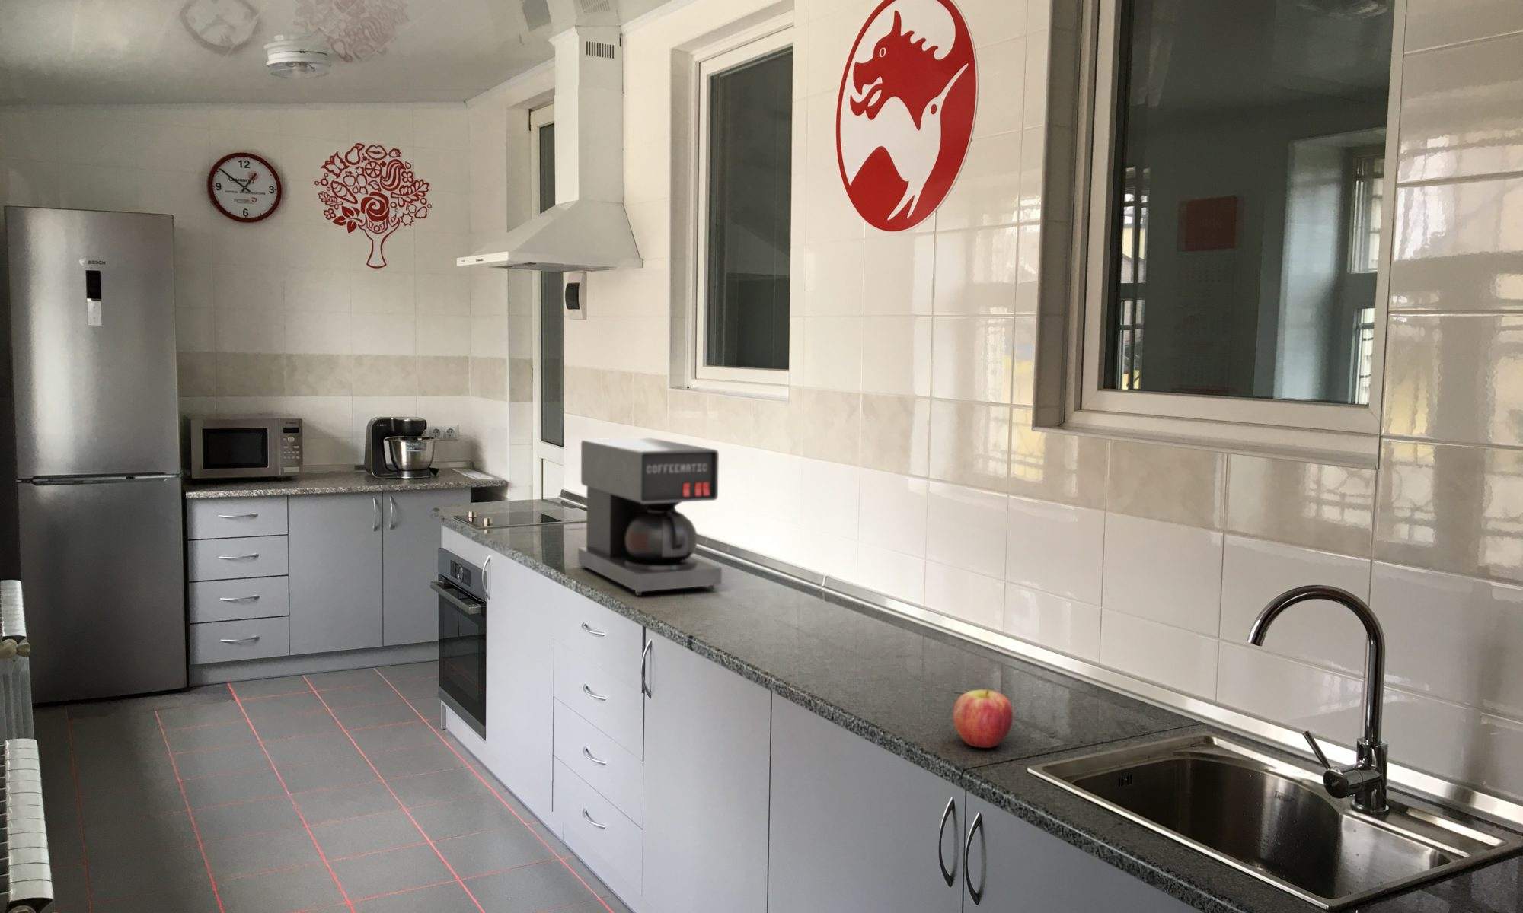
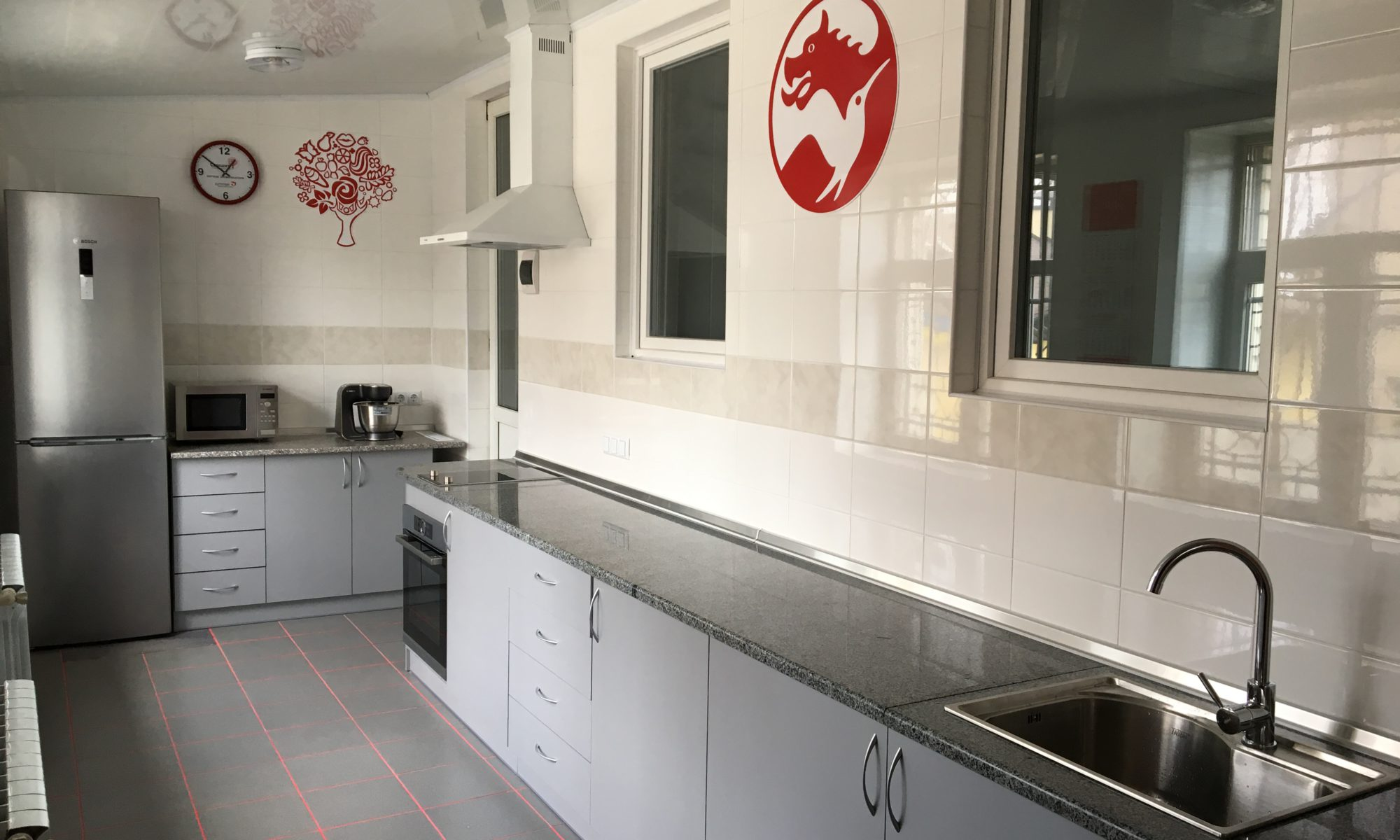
- apple [952,689,1014,749]
- coffee maker [578,437,722,597]
